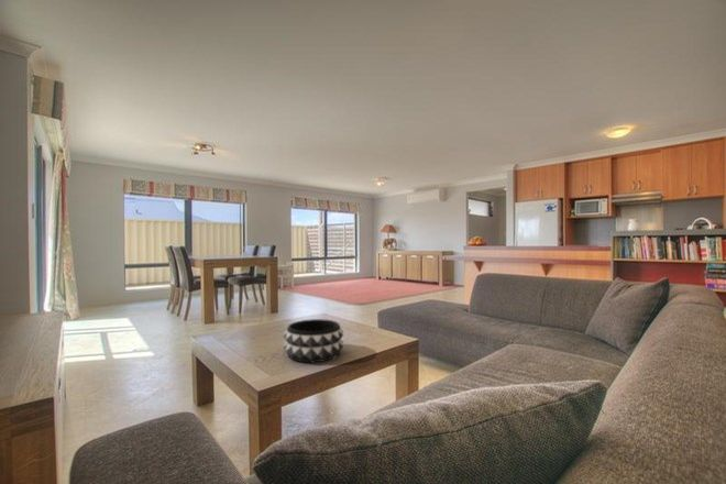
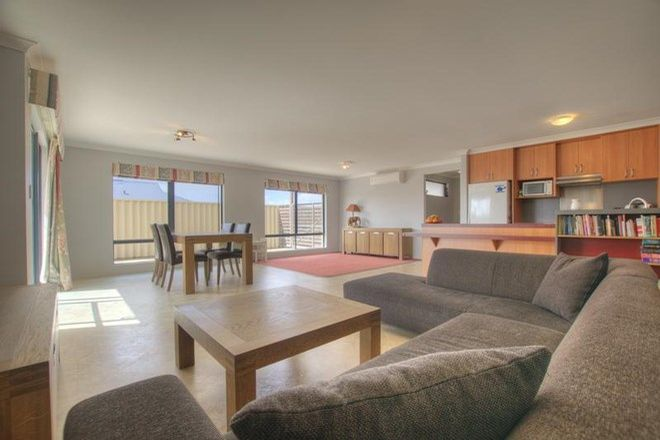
- decorative bowl [282,318,344,363]
